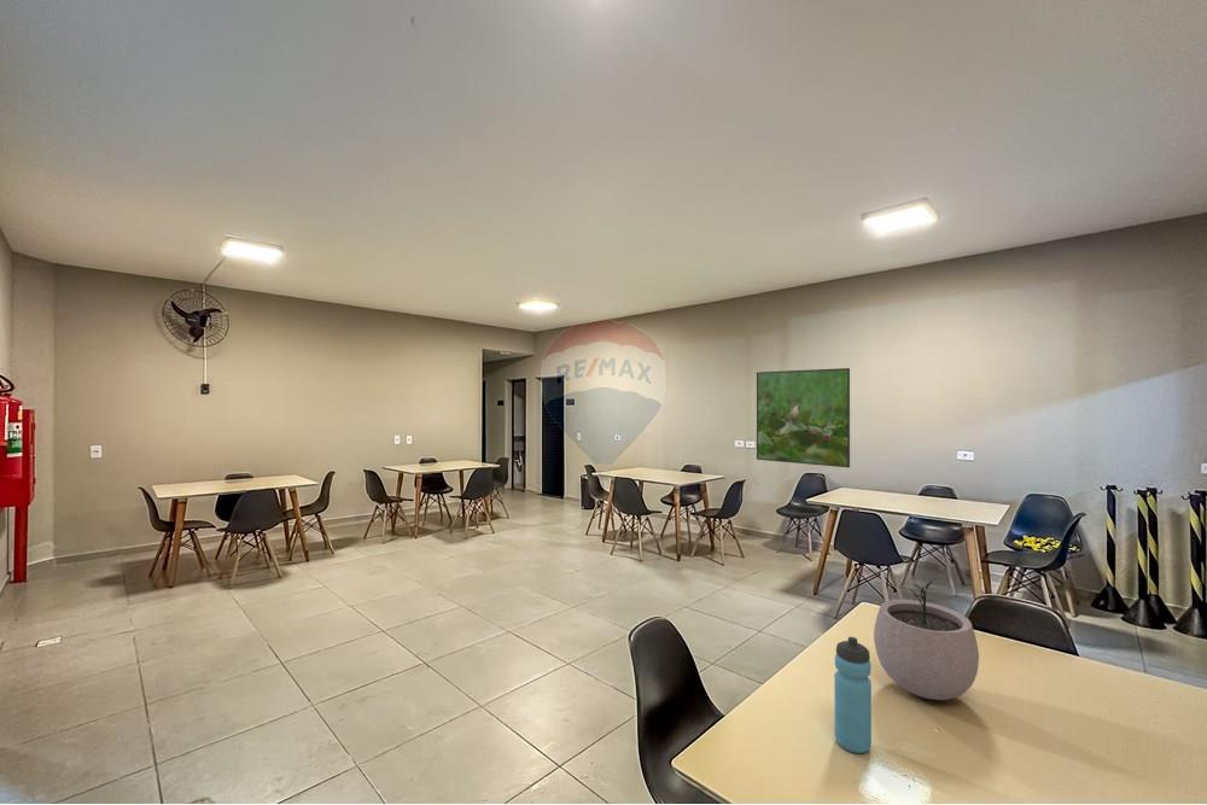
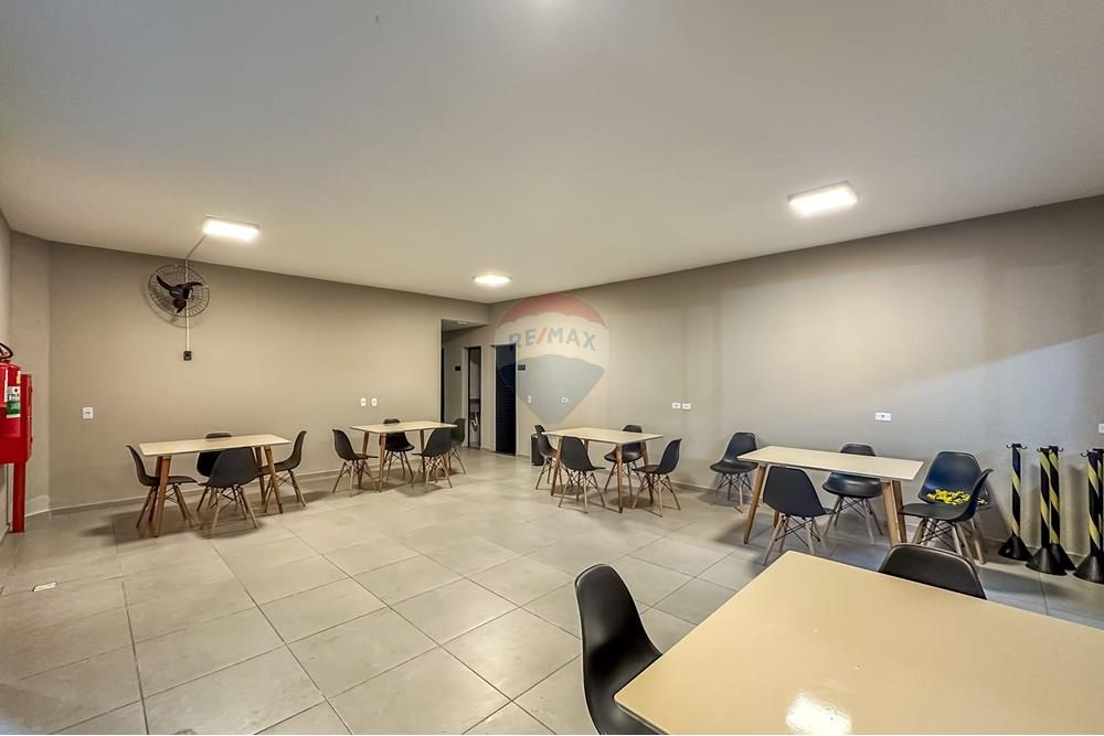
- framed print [756,367,851,468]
- water bottle [834,636,873,754]
- plant pot [873,581,980,701]
